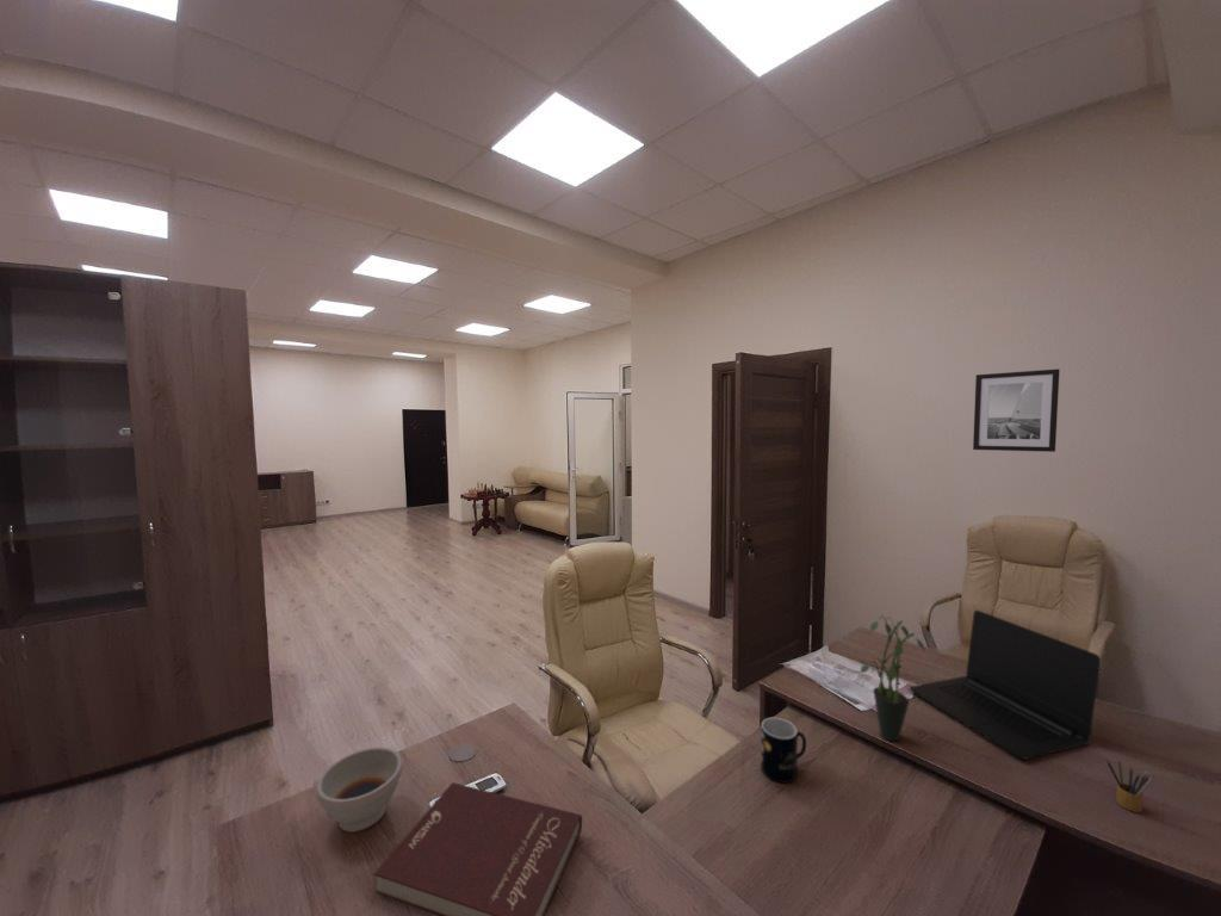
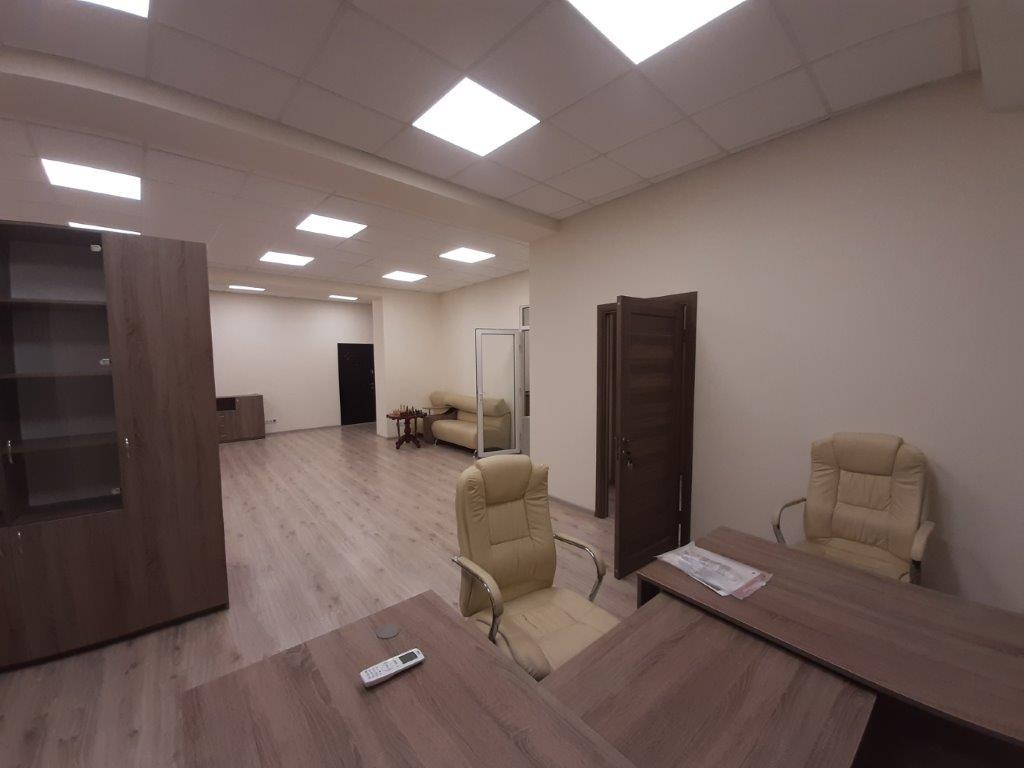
- wall art [972,367,1061,453]
- mug [760,716,807,784]
- potted plant [860,614,926,742]
- book [373,781,583,916]
- pencil box [1105,759,1155,813]
- bowl [316,745,403,833]
- laptop [909,609,1102,760]
